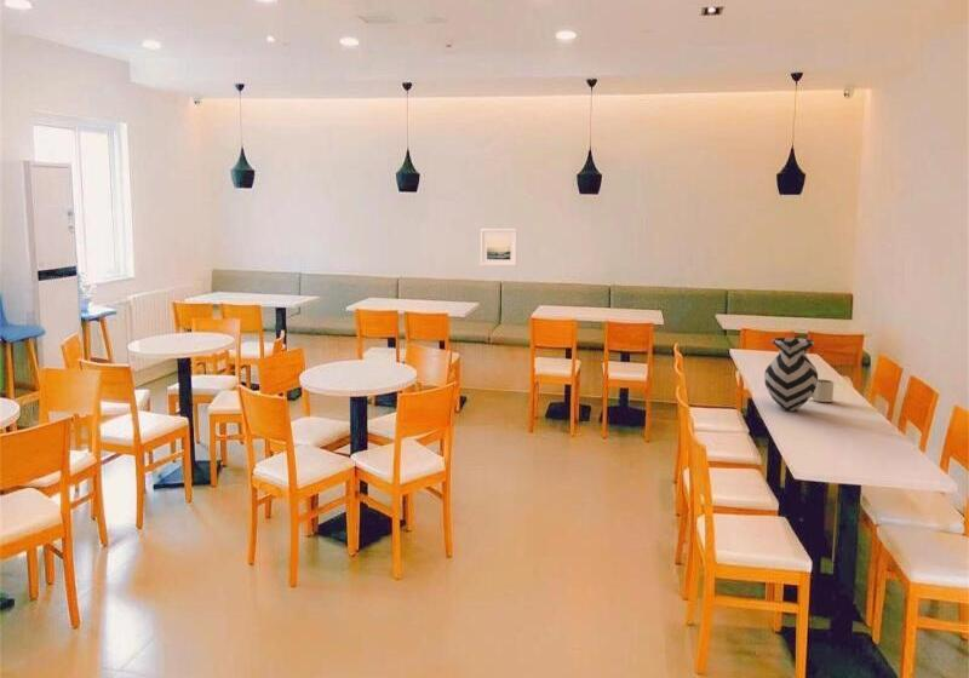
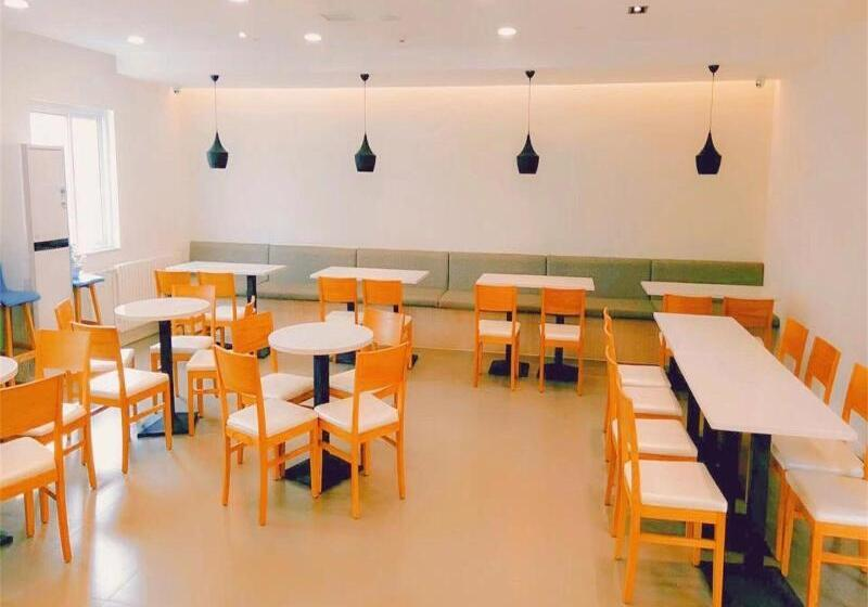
- mug [810,378,835,403]
- vase [763,337,819,412]
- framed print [480,228,518,268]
